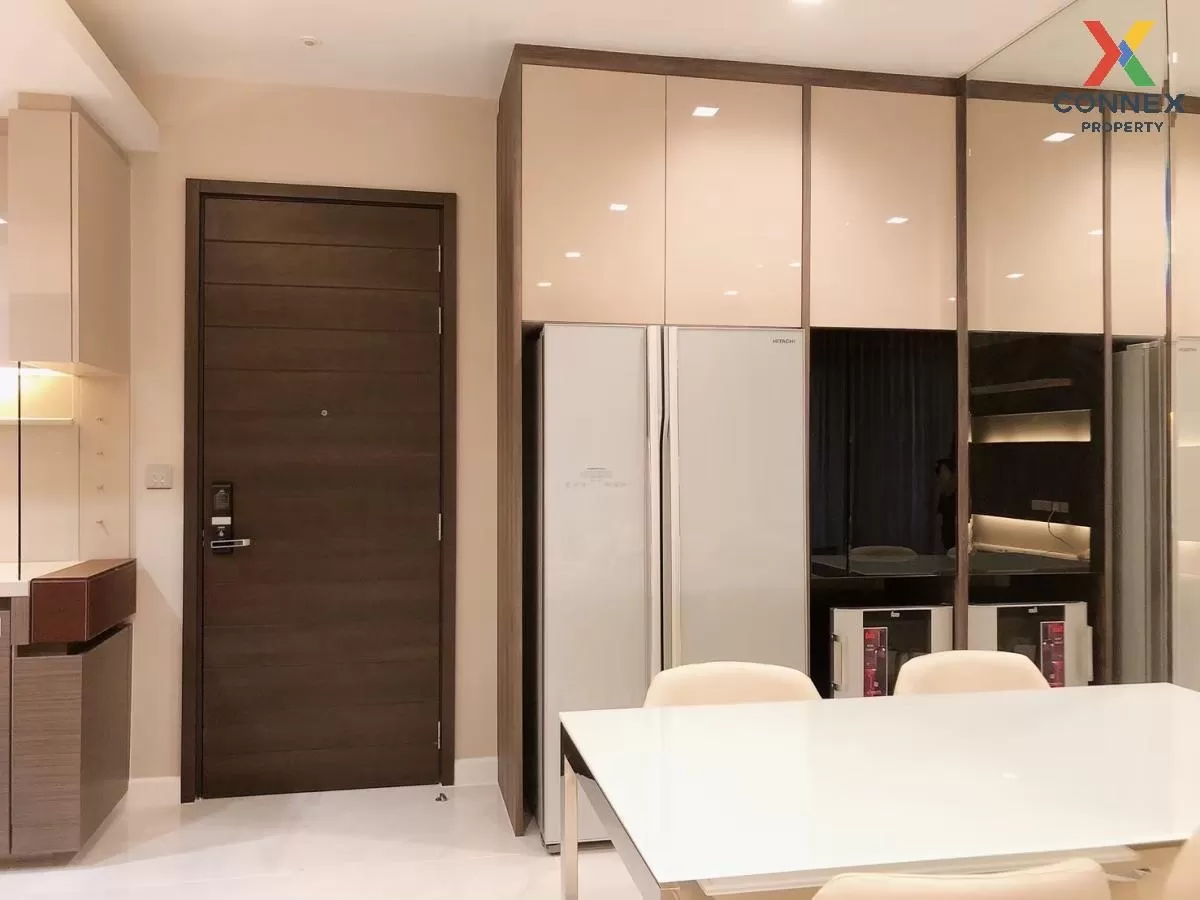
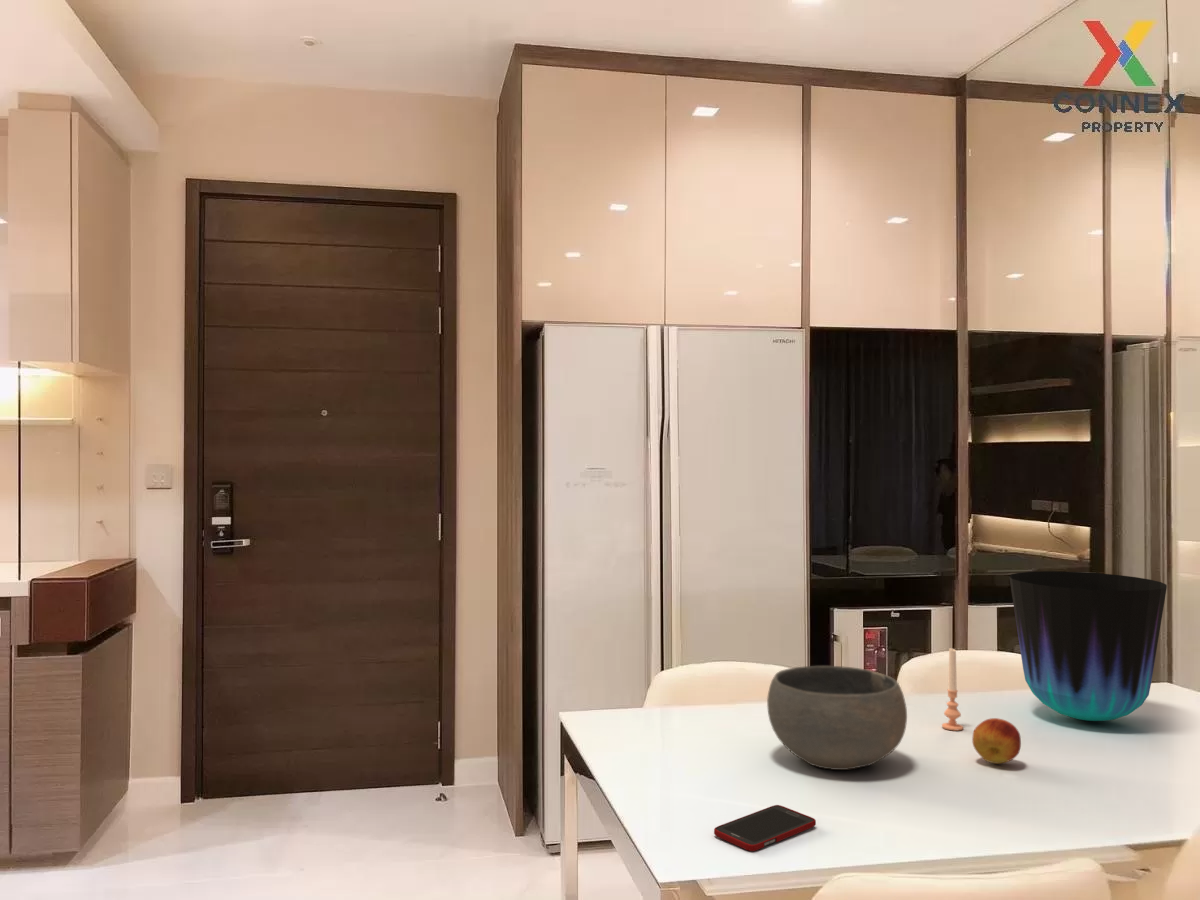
+ vase [1008,570,1168,722]
+ candle [941,647,964,732]
+ bowl [766,665,908,771]
+ cell phone [713,804,817,852]
+ fruit [971,717,1022,765]
